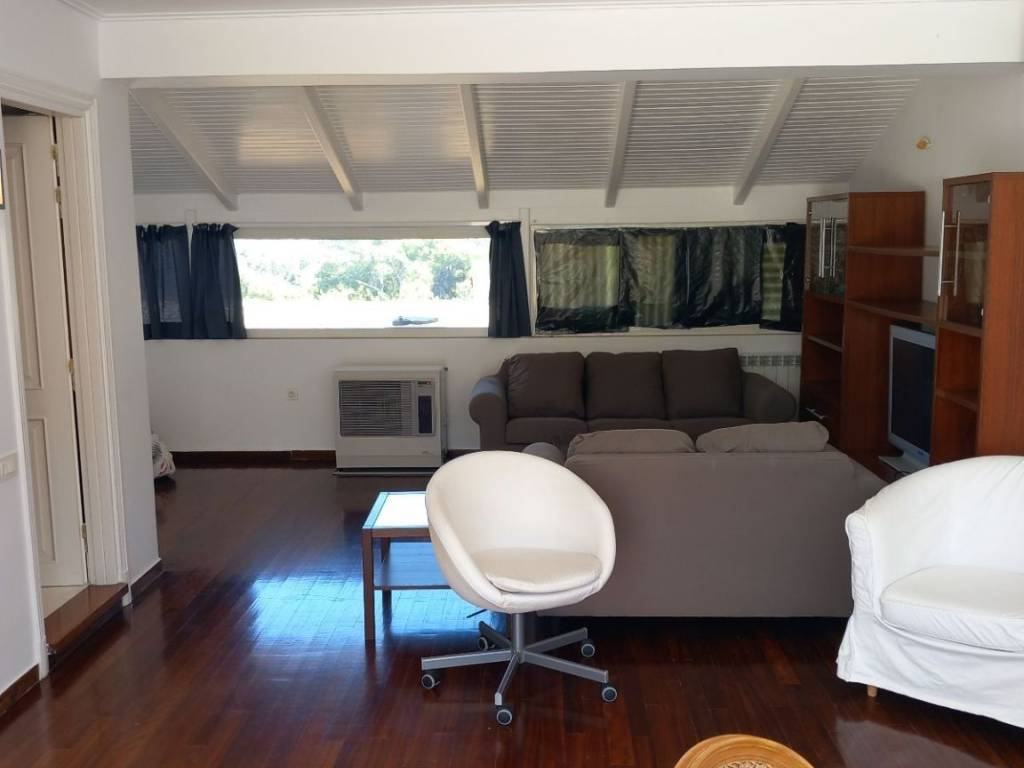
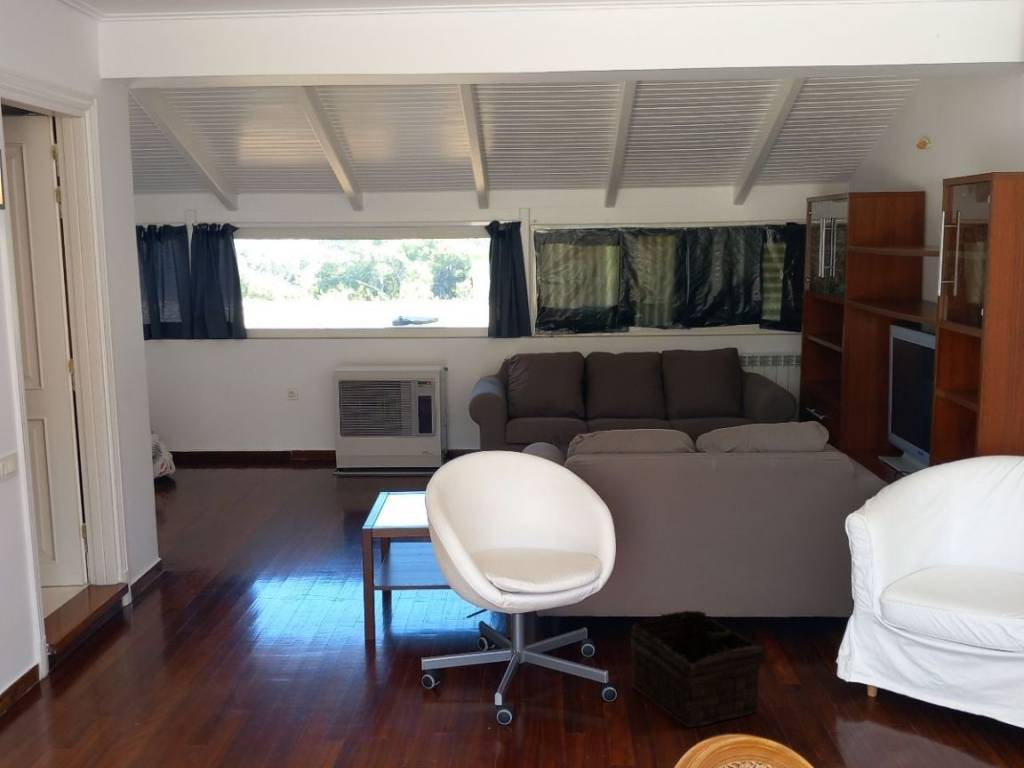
+ basket [630,610,766,728]
